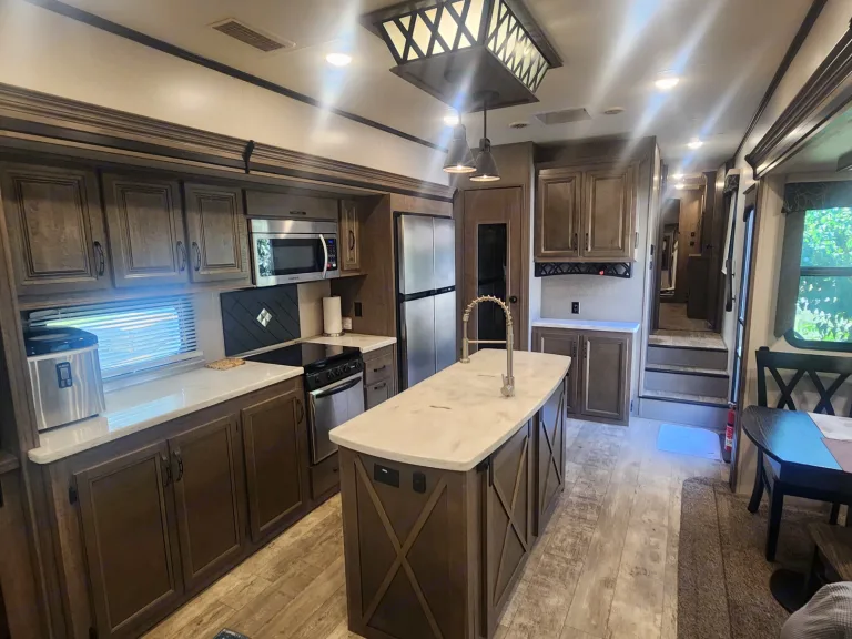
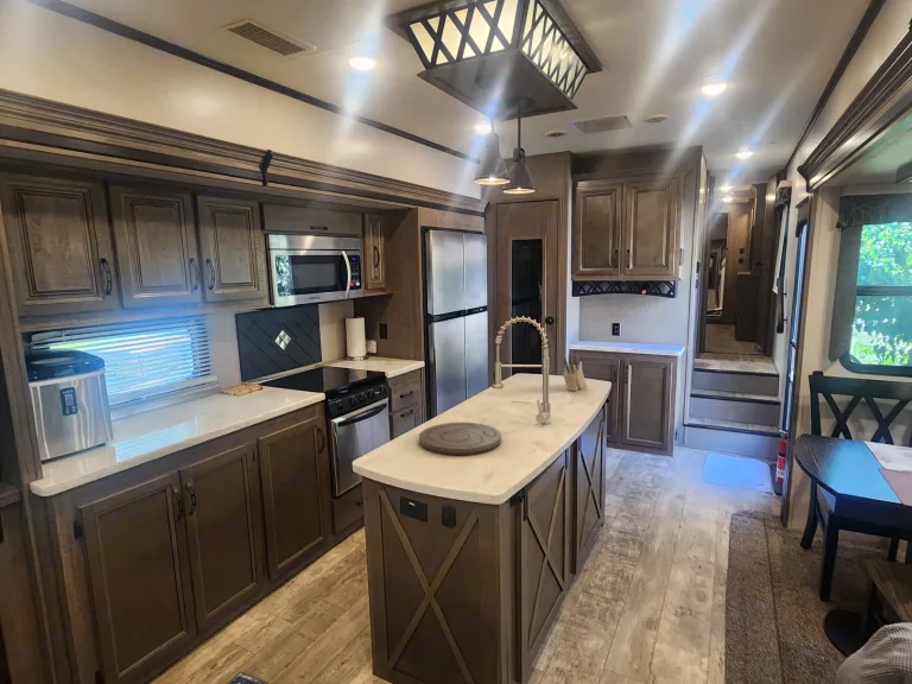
+ cutting board [418,422,502,456]
+ knife block [562,356,588,392]
